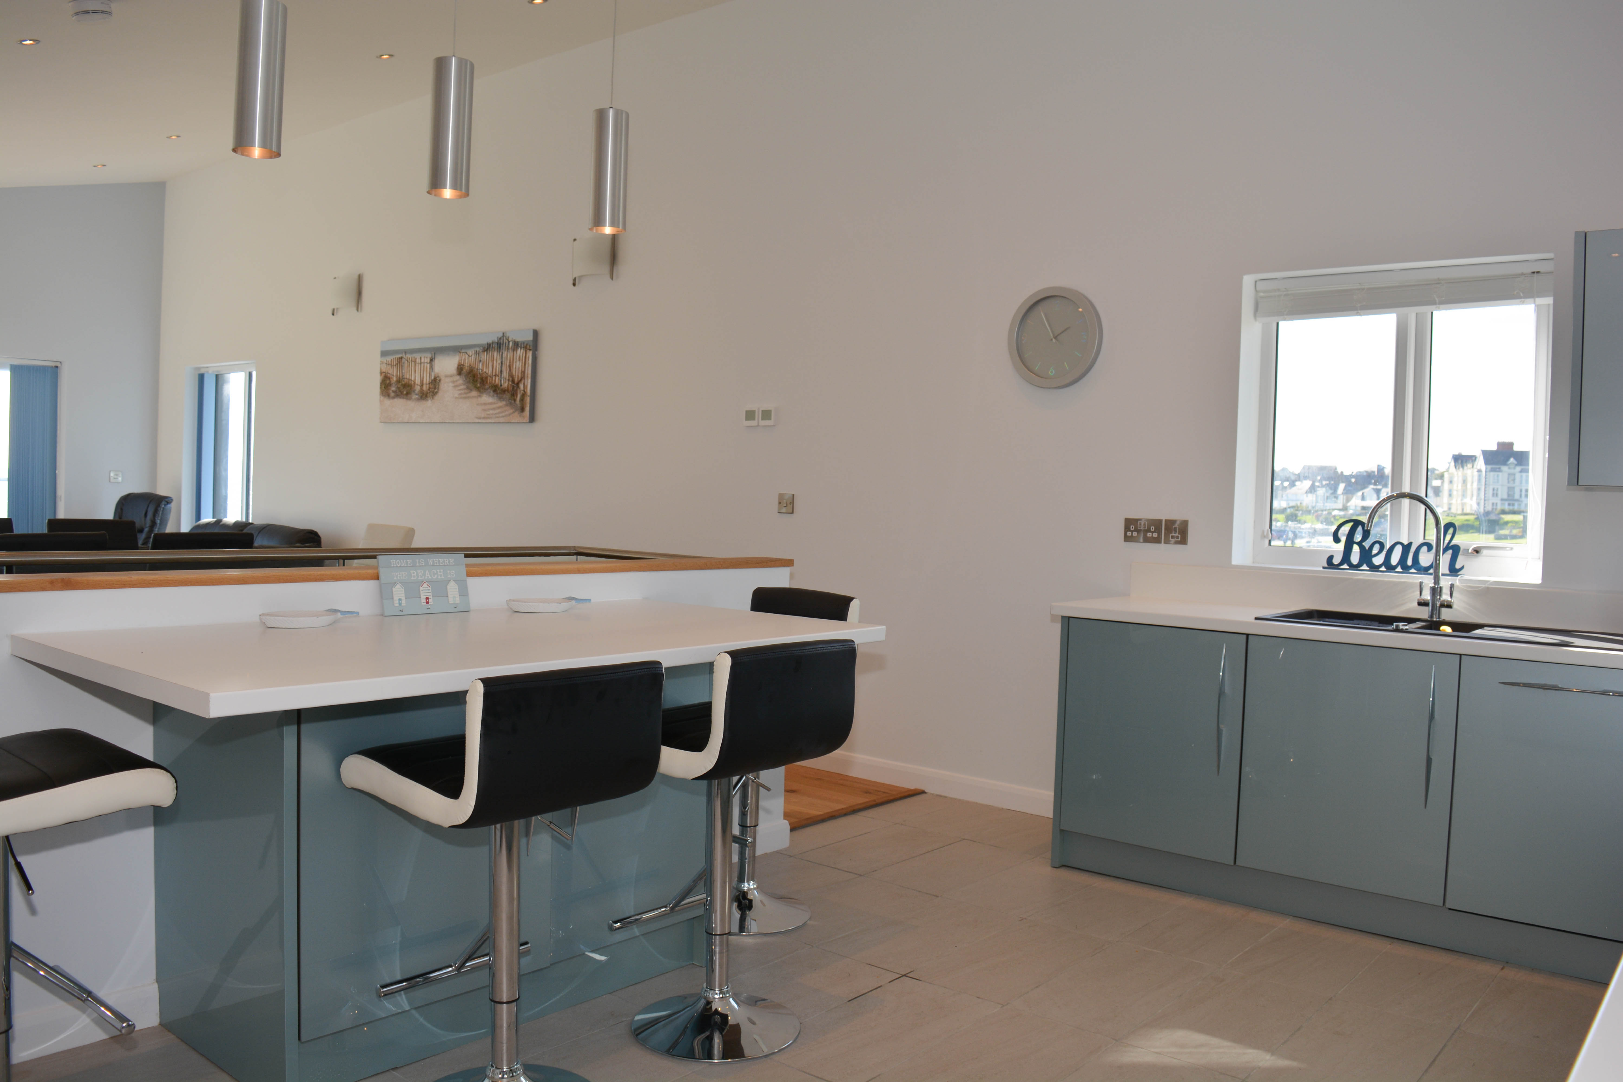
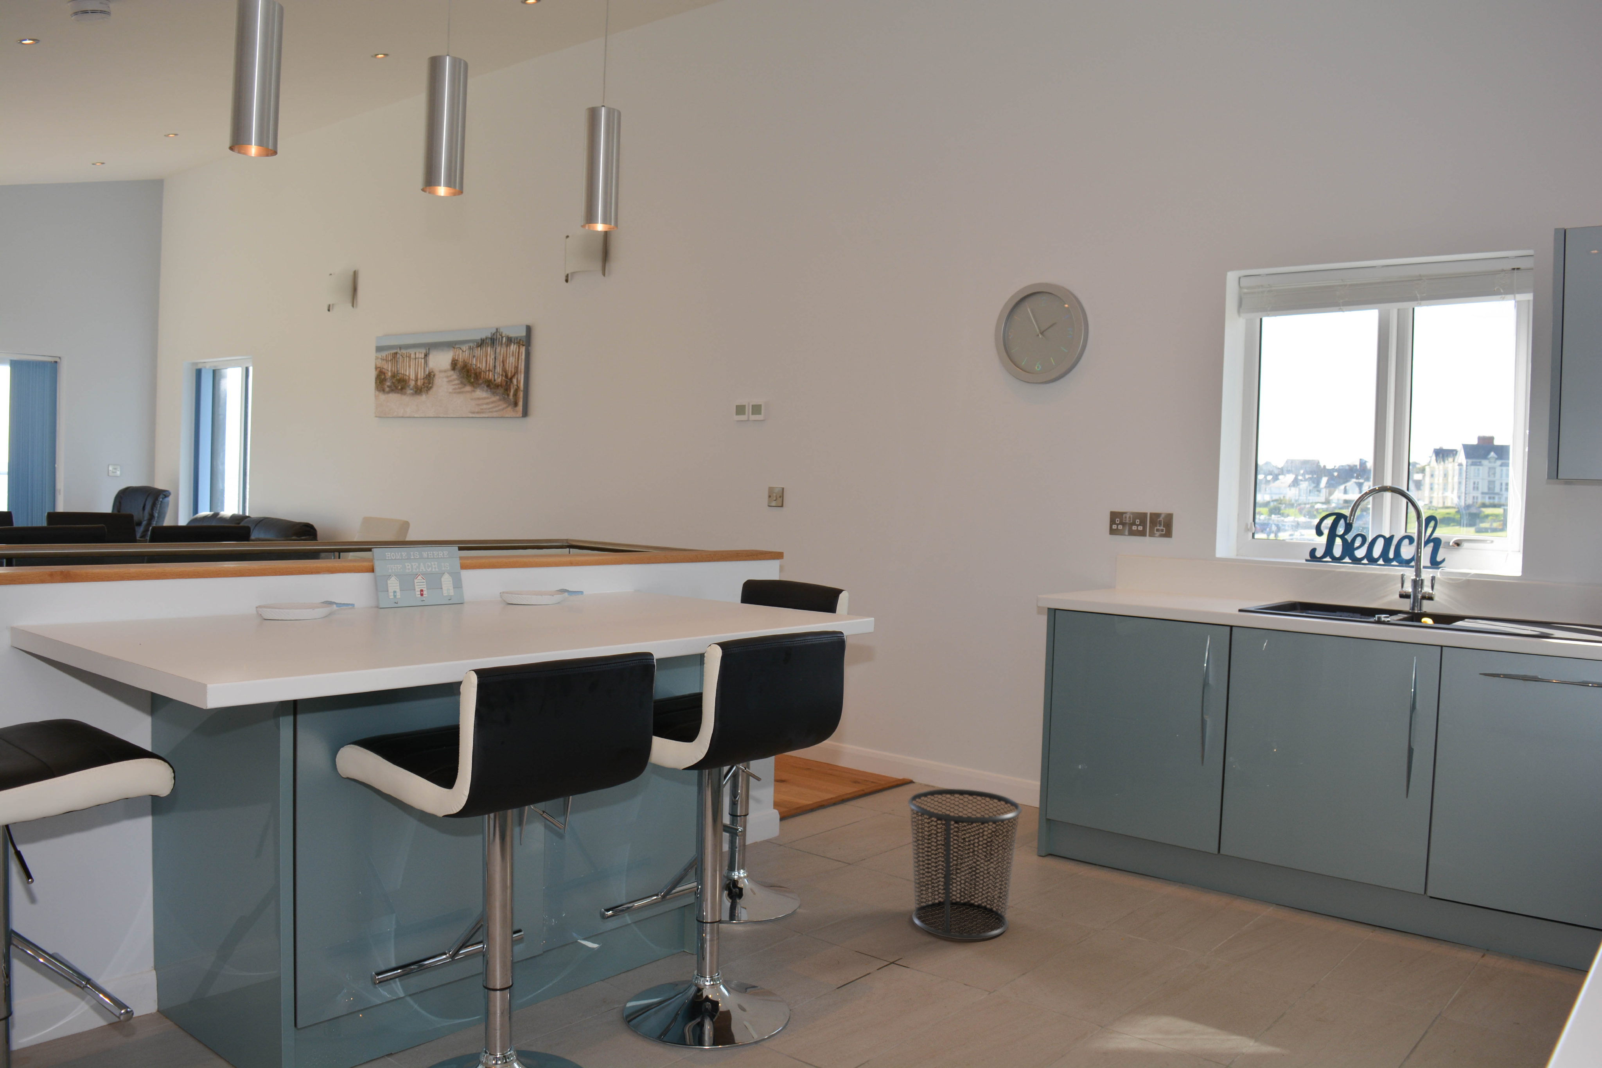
+ trash can [907,788,1023,939]
